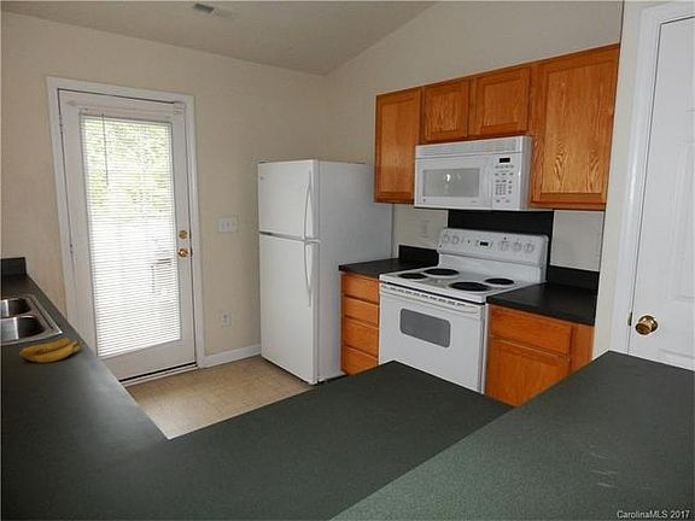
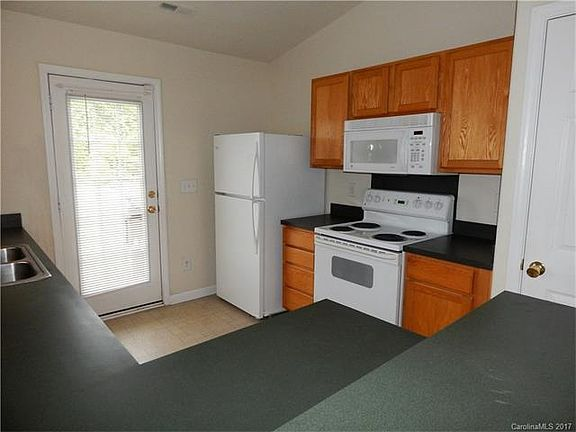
- banana [18,338,84,363]
